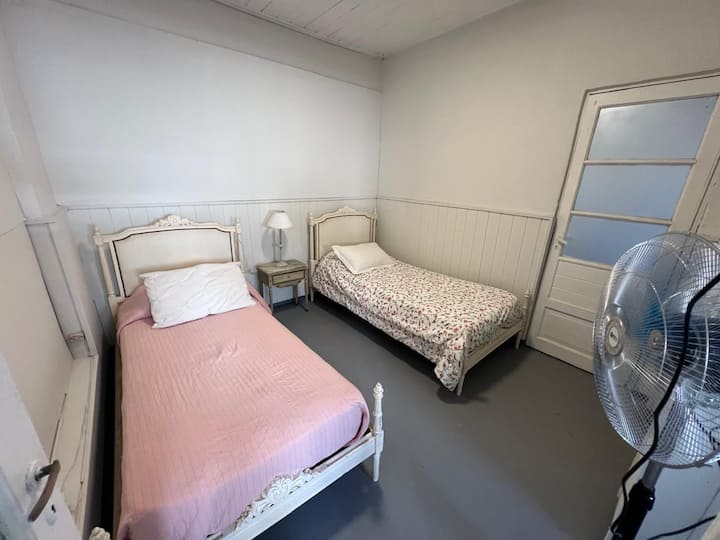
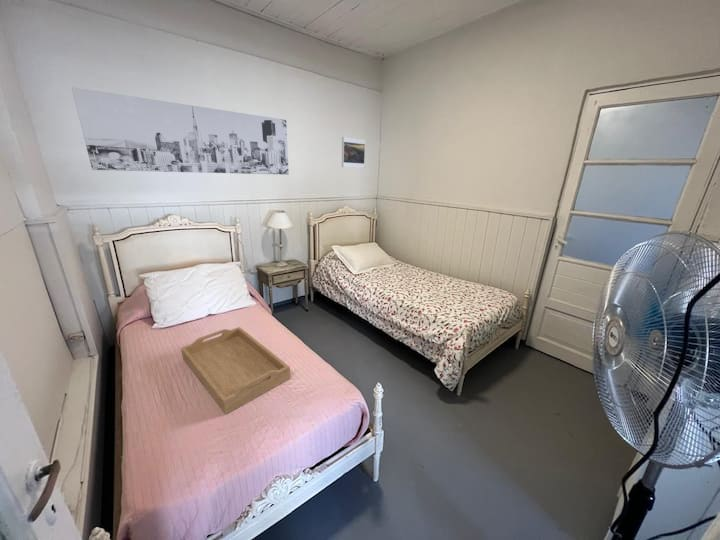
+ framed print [341,136,366,169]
+ serving tray [180,326,291,415]
+ wall art [71,86,290,176]
